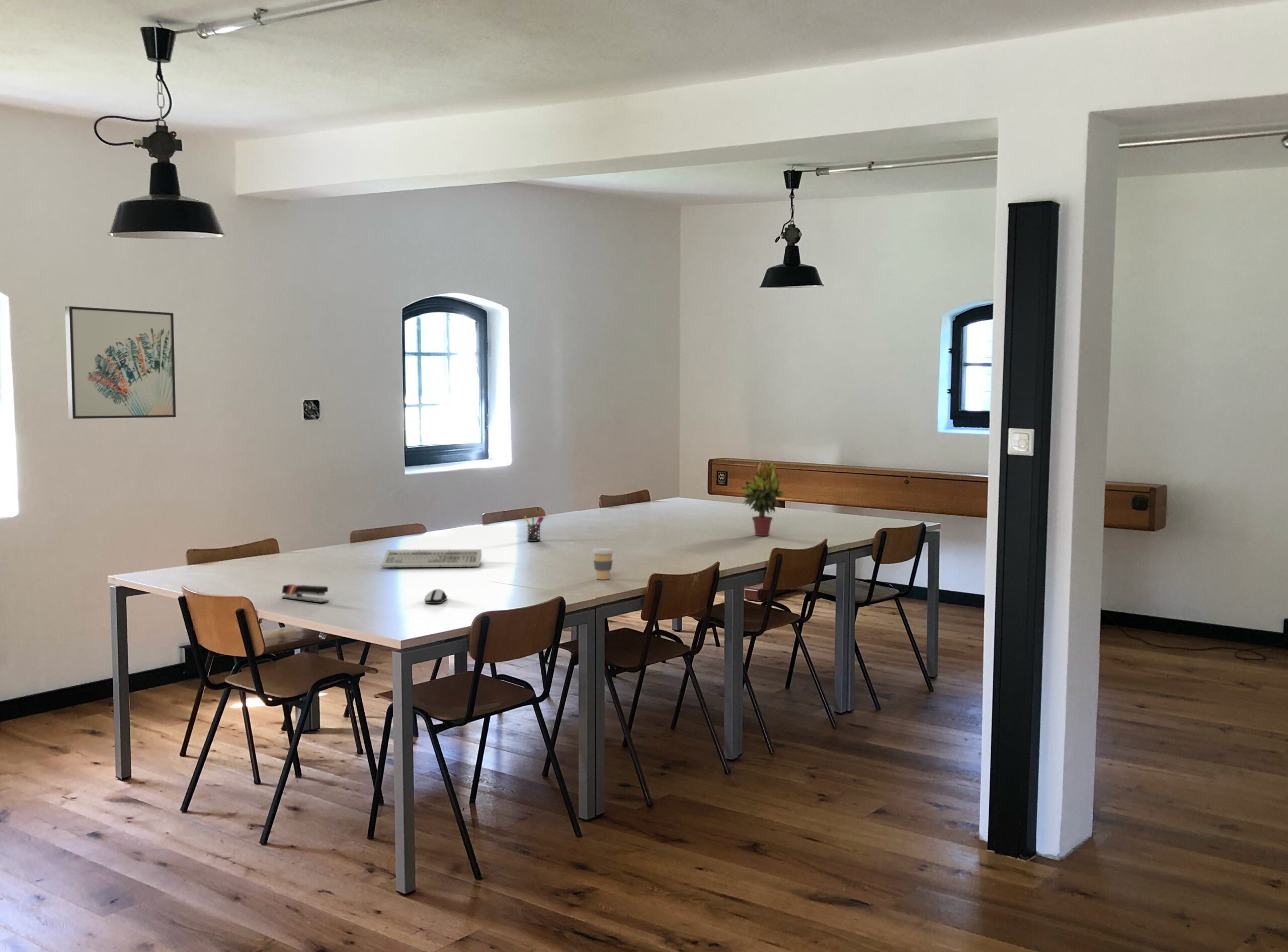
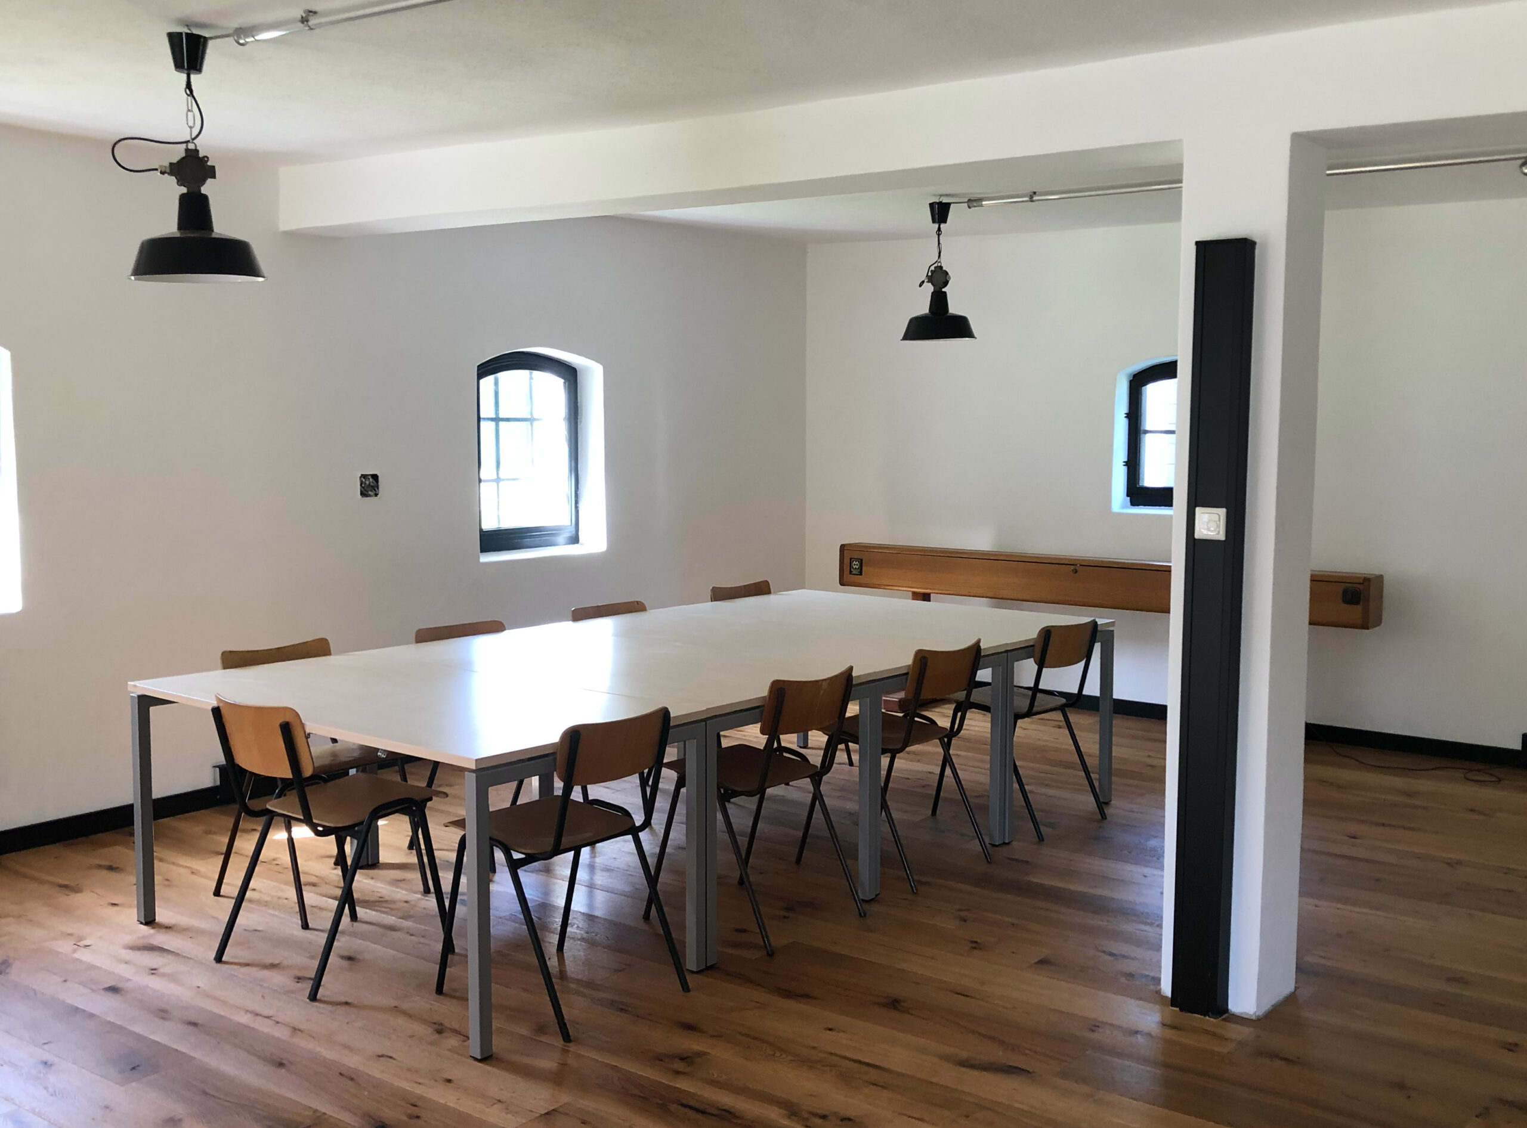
- stapler [281,584,330,603]
- coffee cup [592,547,614,580]
- potted plant [741,461,785,536]
- keyboard [380,549,482,568]
- computer mouse [424,588,448,604]
- wall art [64,306,177,419]
- pen holder [524,513,544,542]
